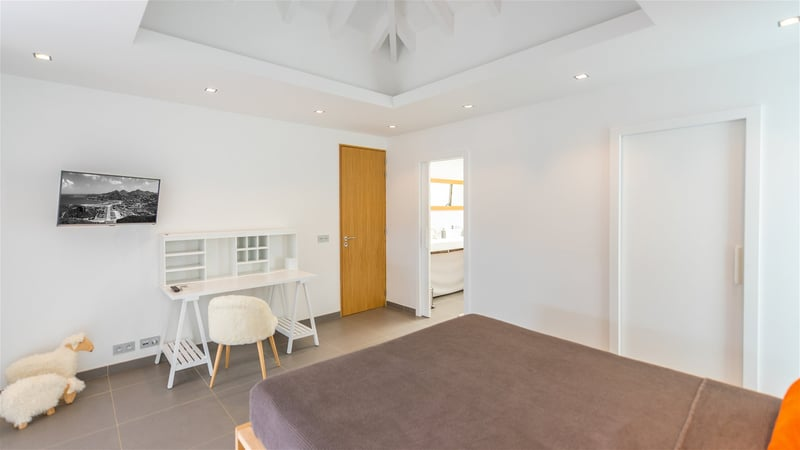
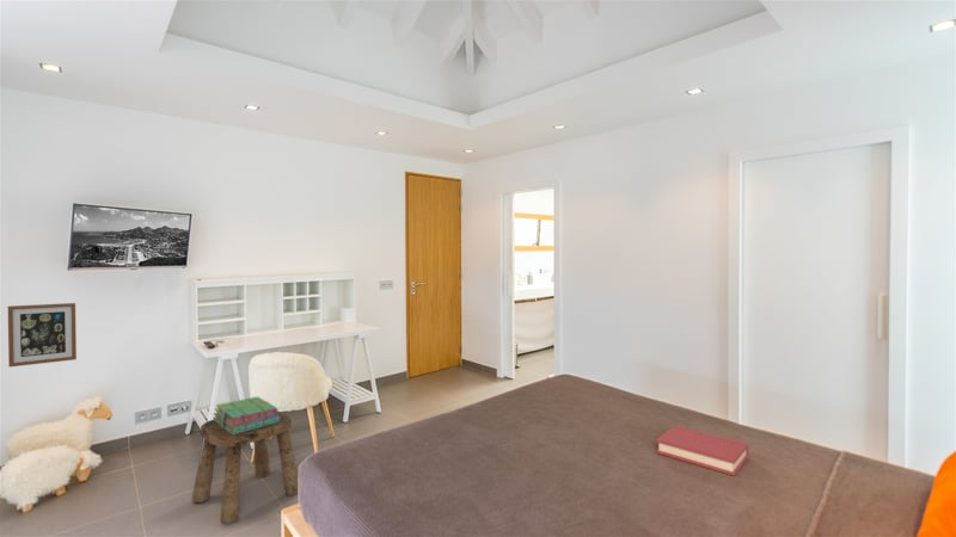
+ wall art [7,302,78,368]
+ stool [191,411,299,525]
+ stack of books [213,395,281,434]
+ hardback book [656,425,749,477]
